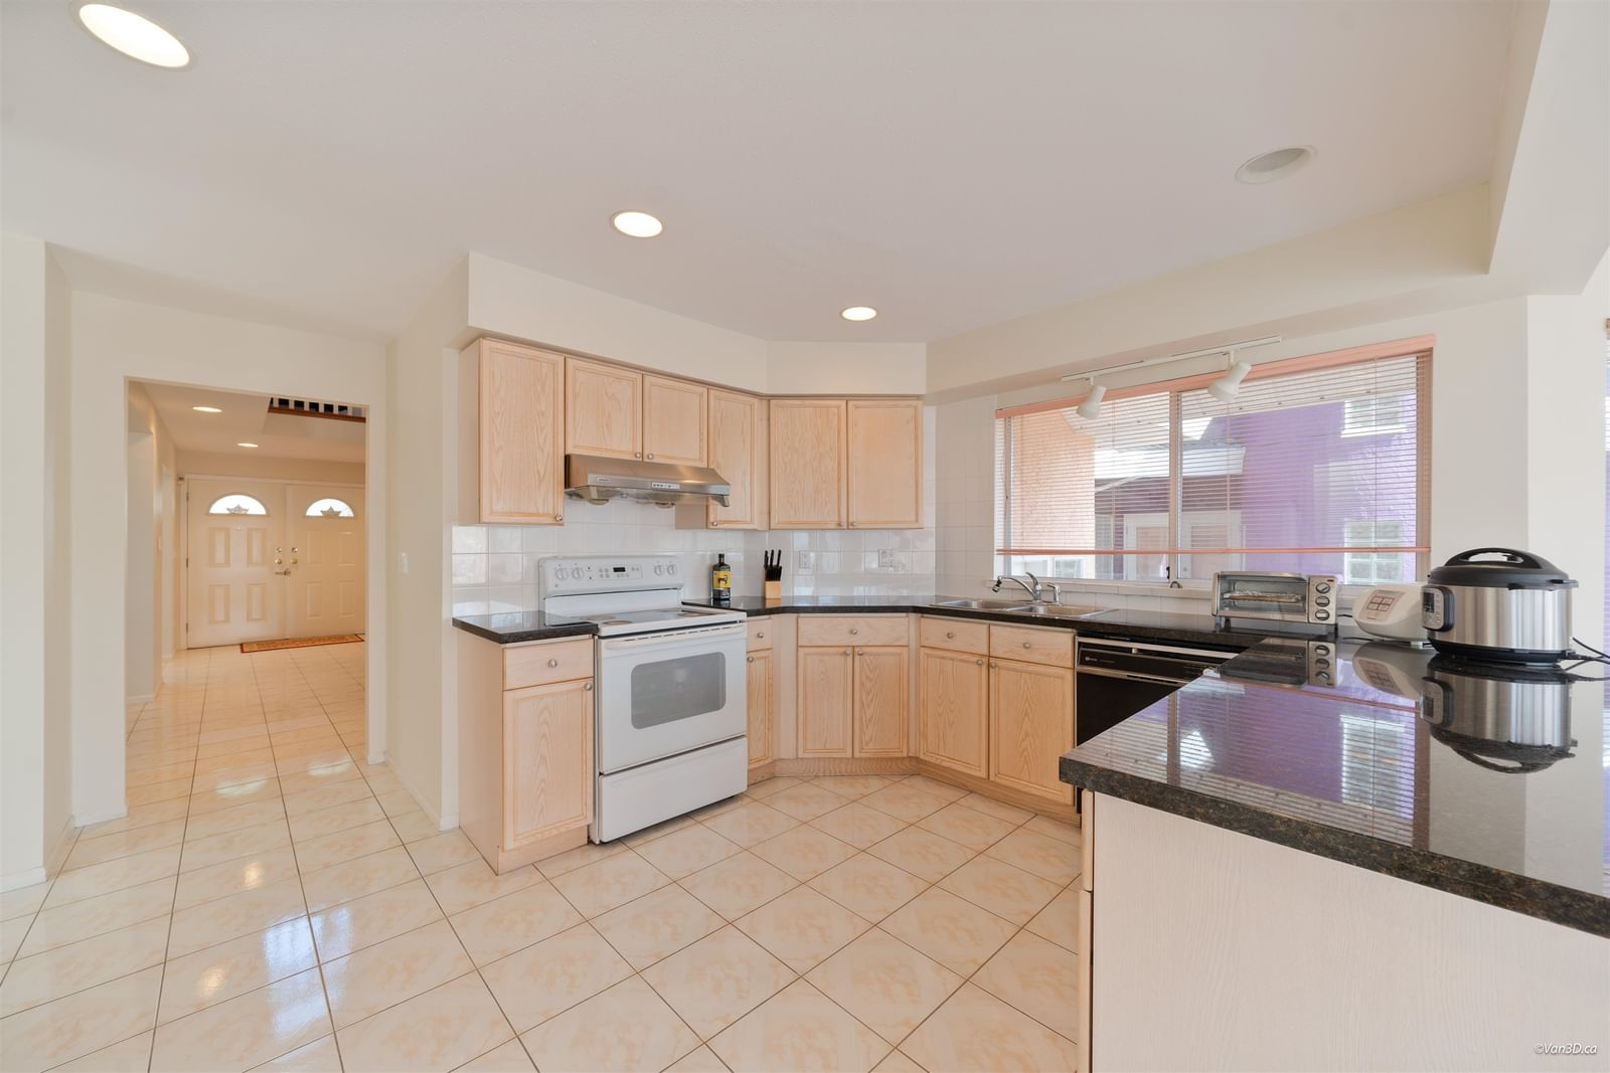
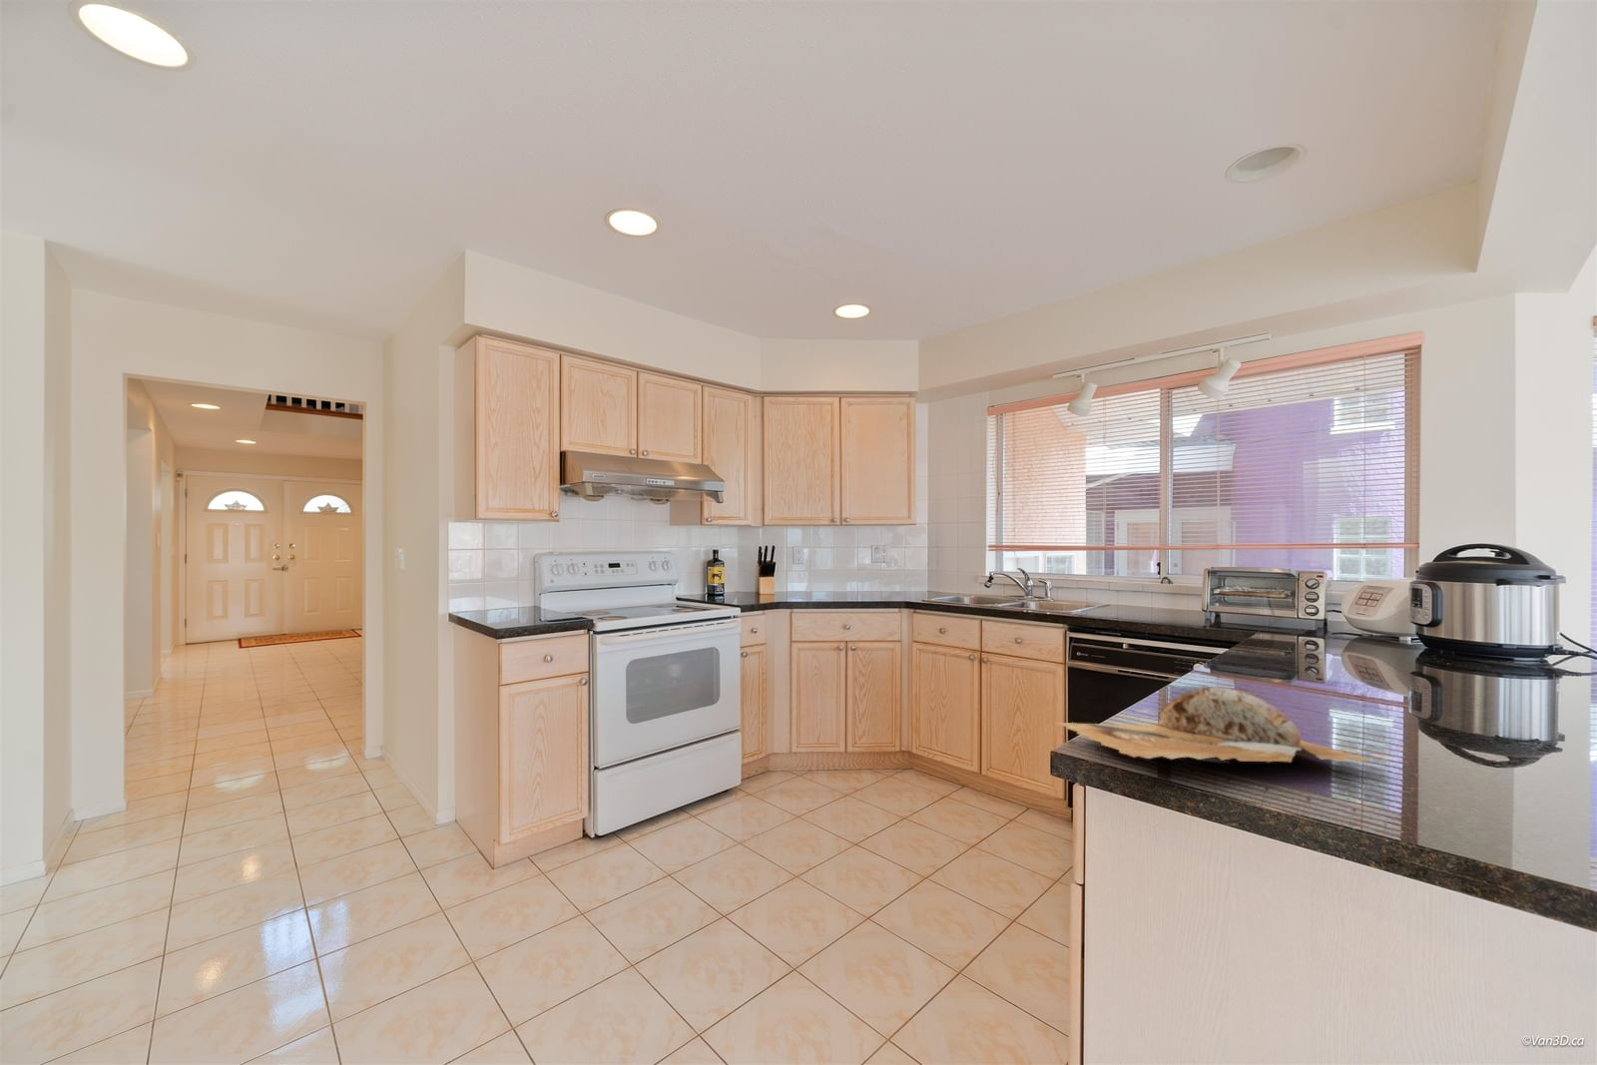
+ chopping board [1054,686,1371,763]
